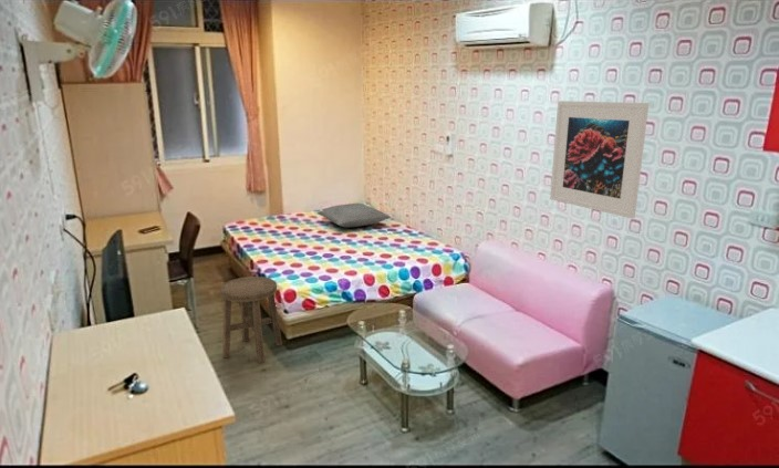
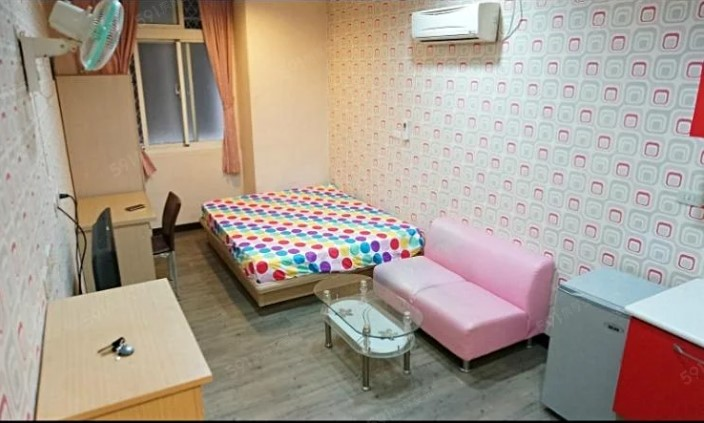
- pillow [316,202,392,228]
- stool [219,275,283,364]
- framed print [549,100,650,219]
